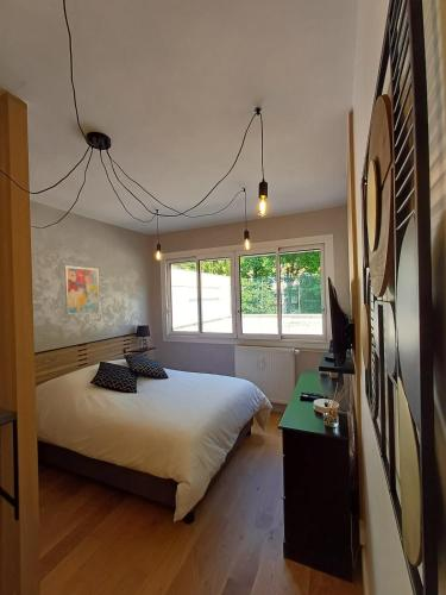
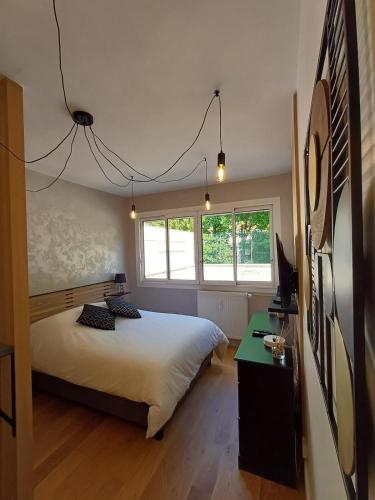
- wall art [64,265,100,315]
